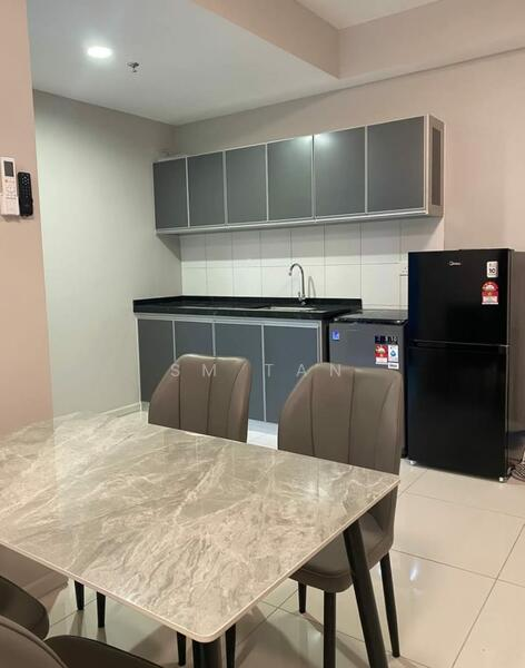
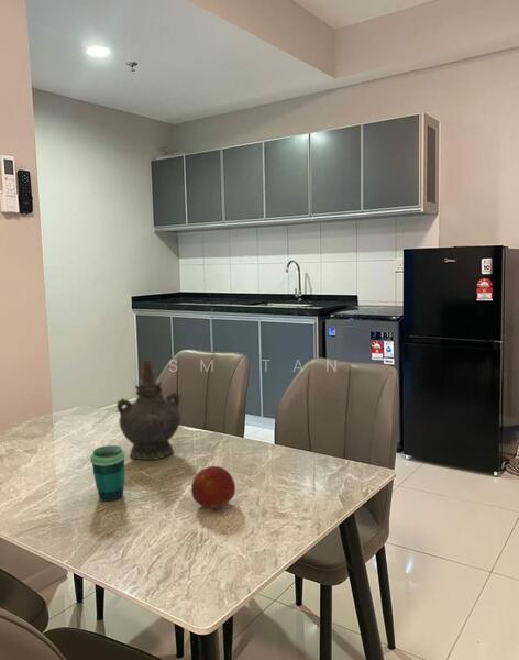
+ ceremonial vessel [115,359,181,461]
+ fruit [190,465,236,513]
+ cup [89,444,126,502]
